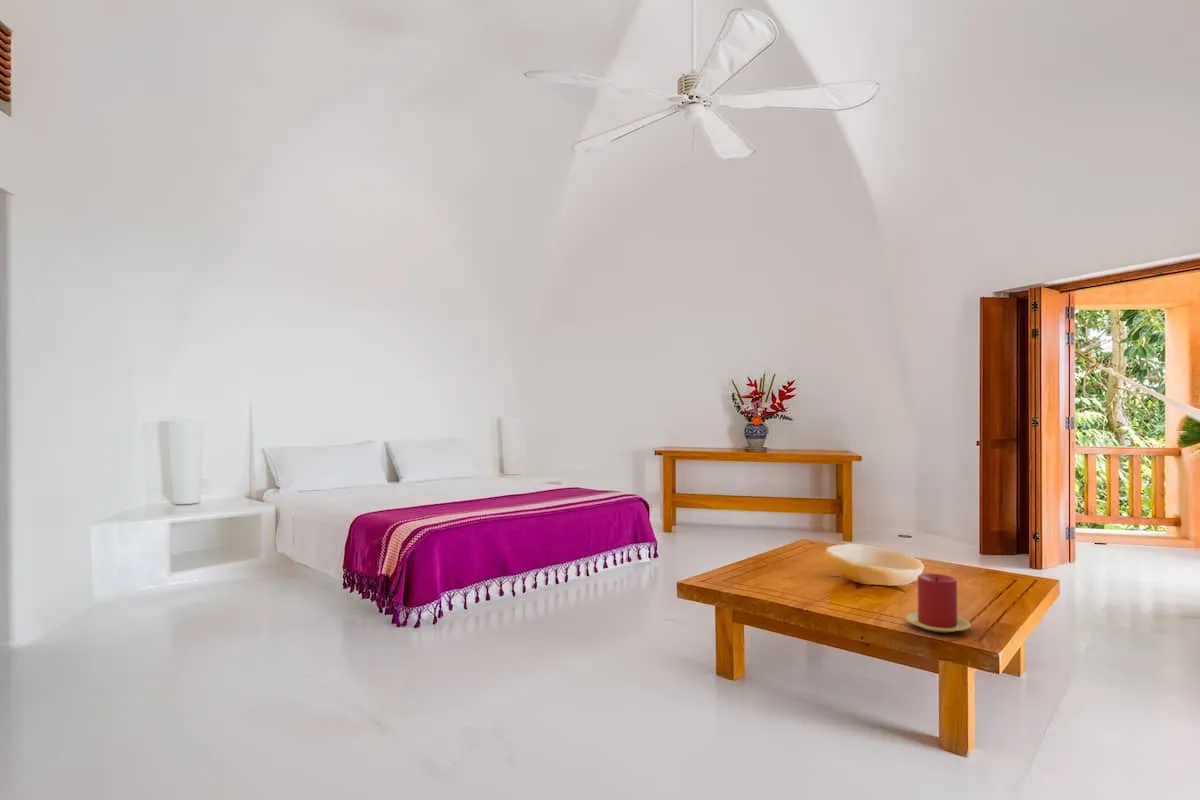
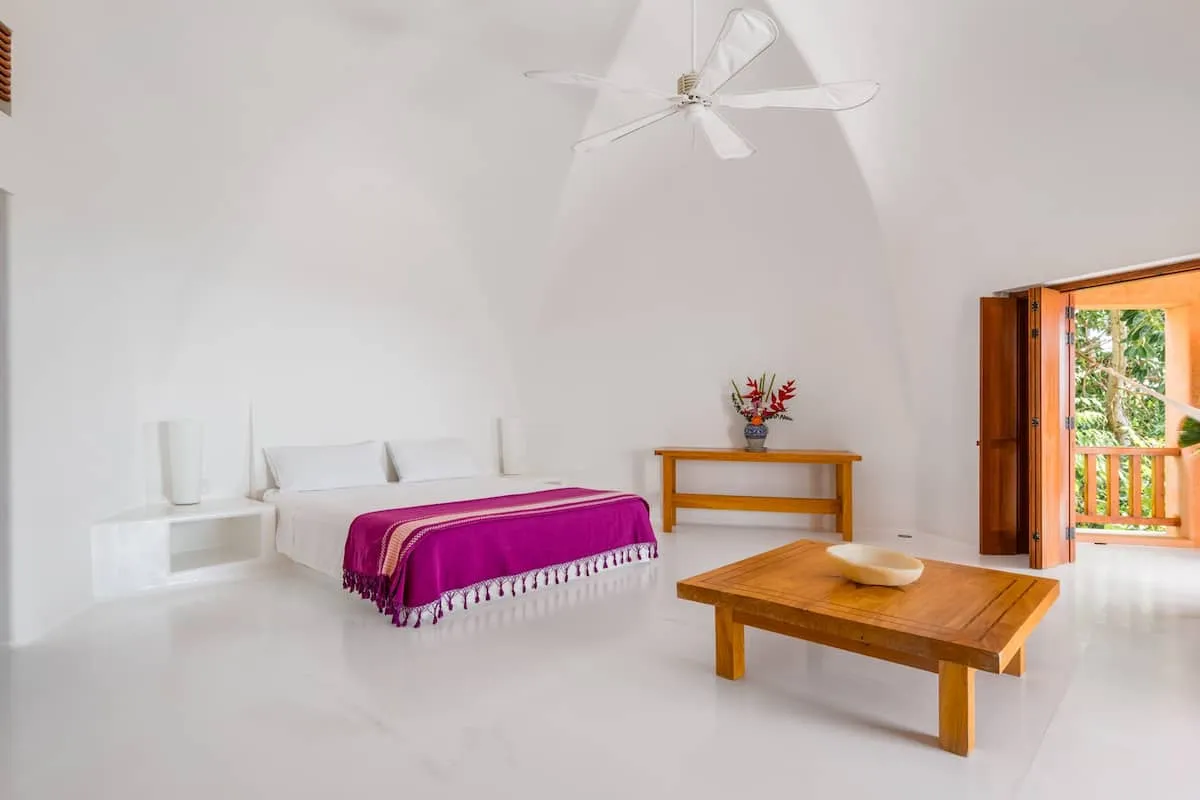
- candle [904,573,972,633]
